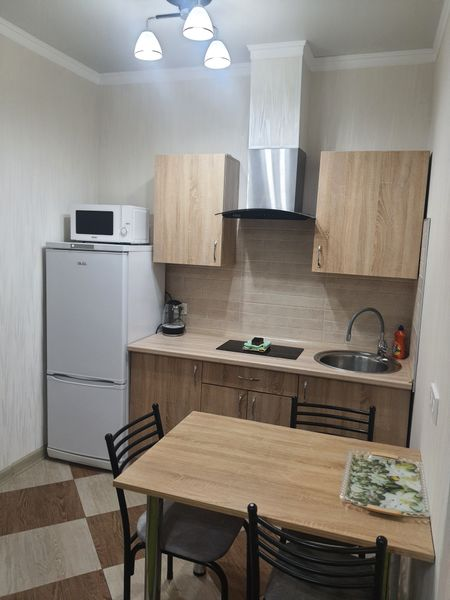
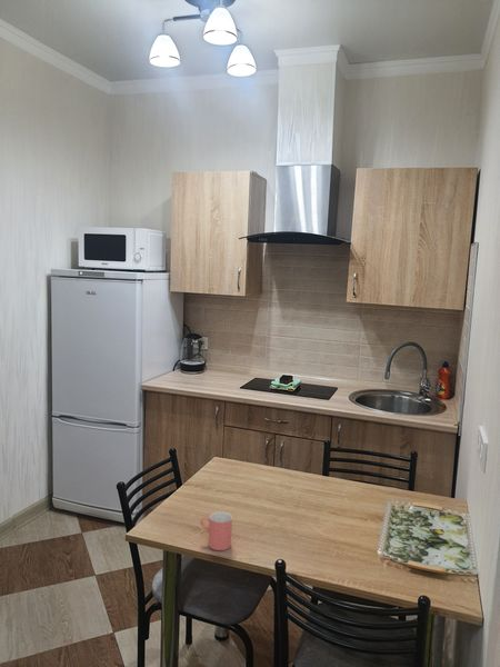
+ cup [200,510,233,551]
